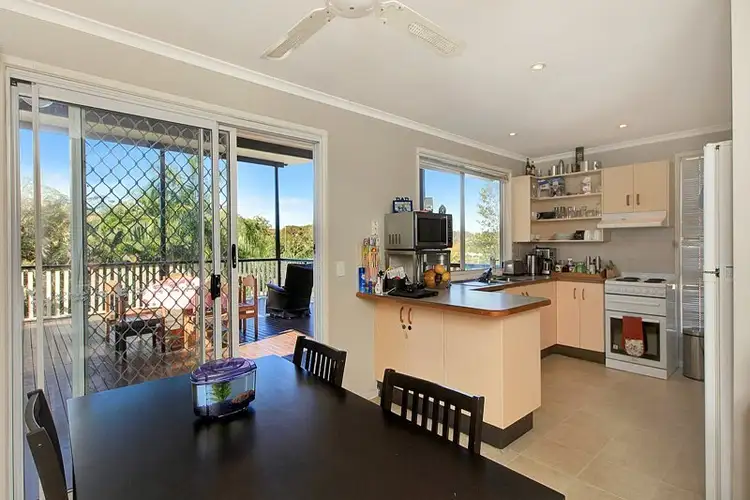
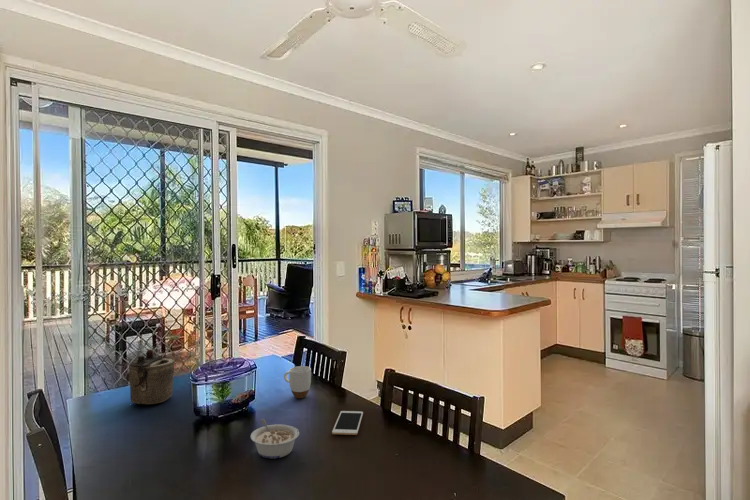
+ teapot [125,348,175,405]
+ cell phone [331,410,364,436]
+ mug [283,365,312,399]
+ legume [249,418,300,459]
